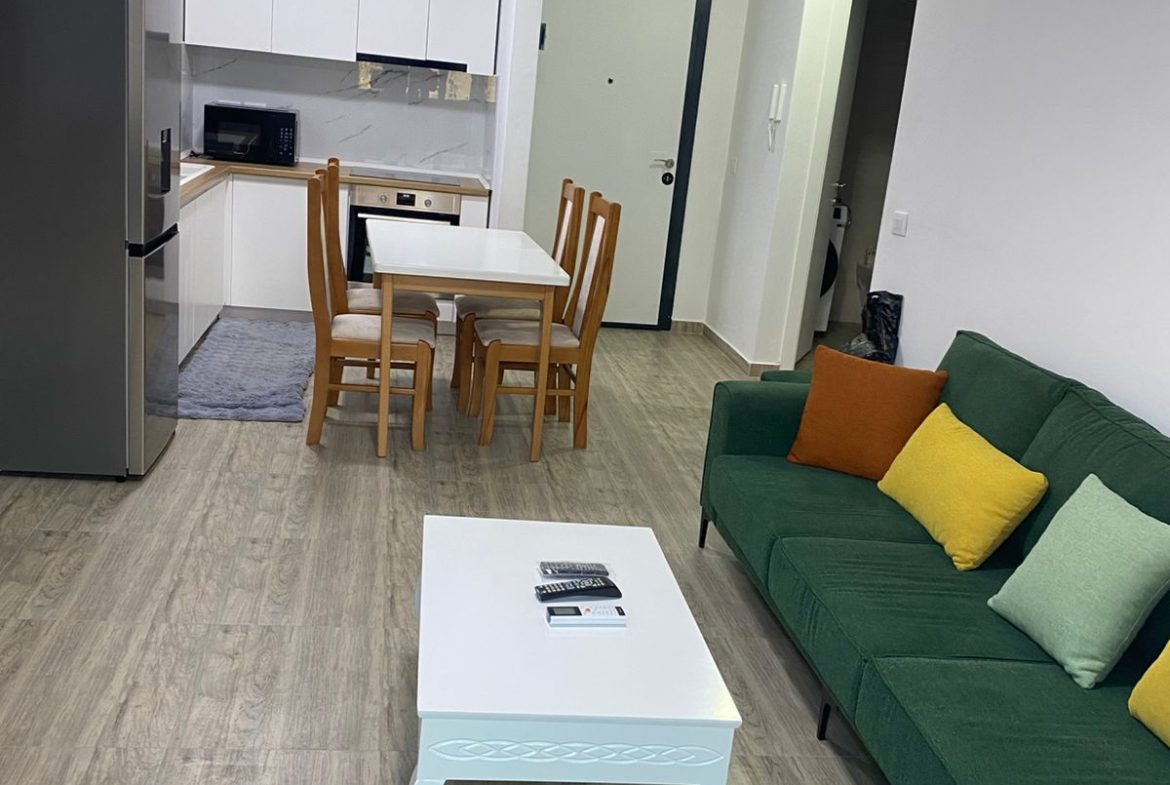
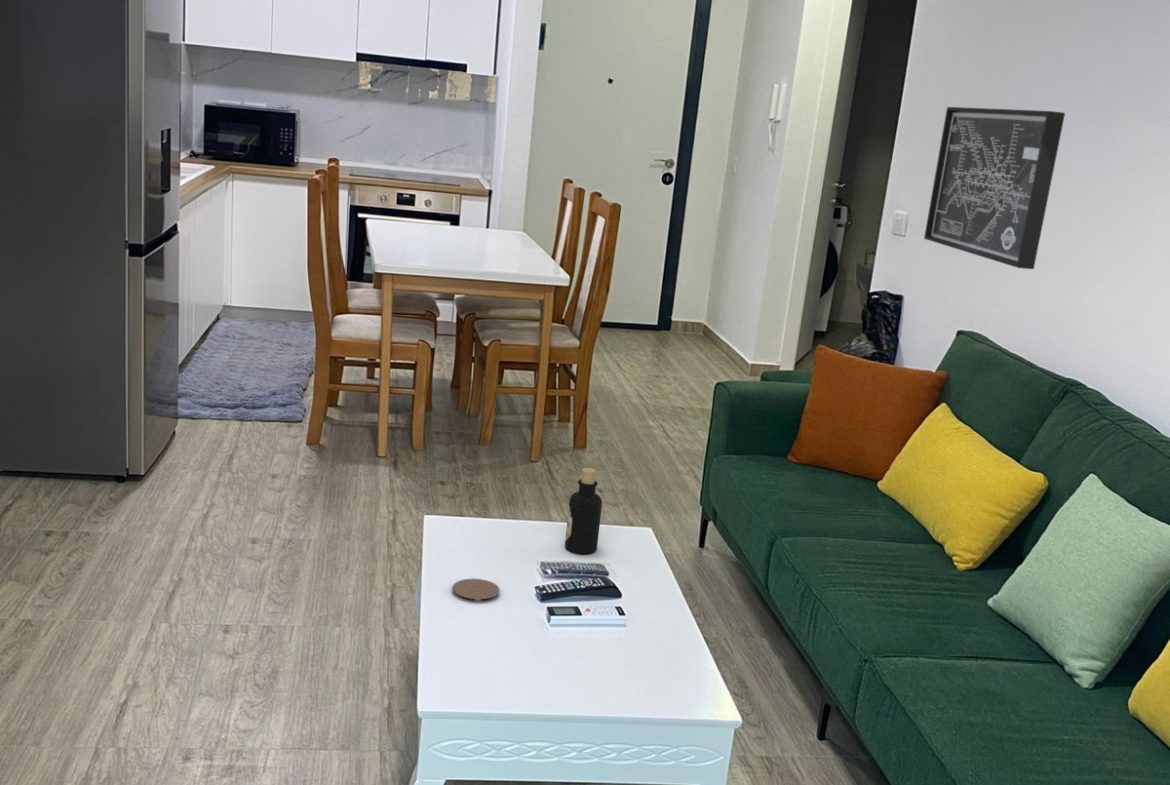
+ coaster [451,578,501,602]
+ bottle [564,467,603,556]
+ wall art [923,106,1066,270]
